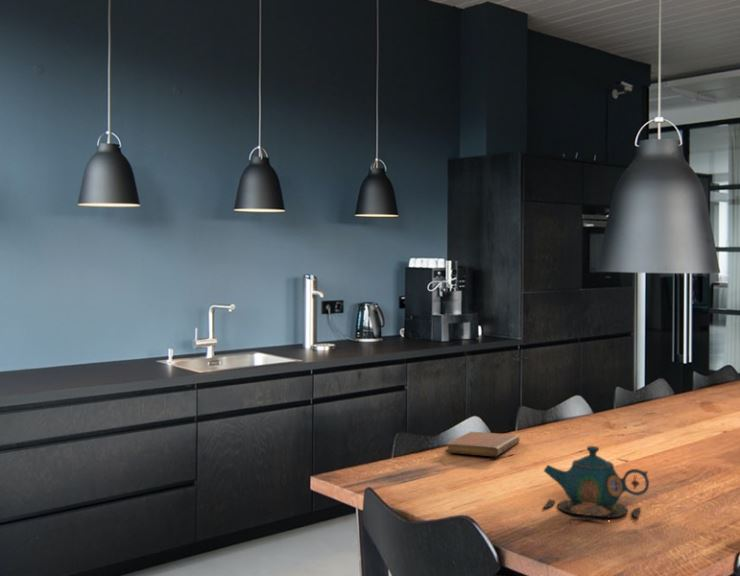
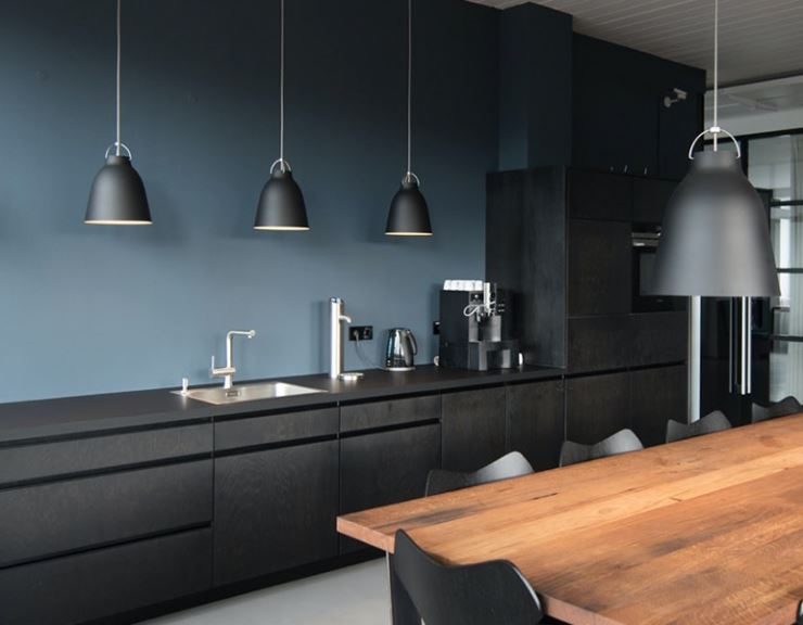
- teapot [541,445,650,522]
- notebook [444,431,520,457]
